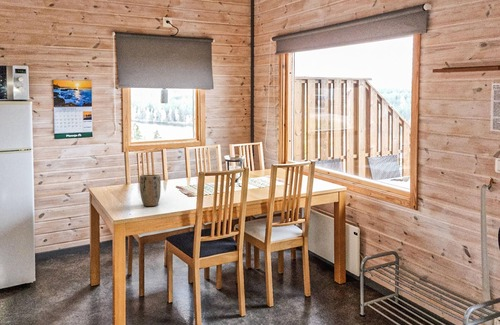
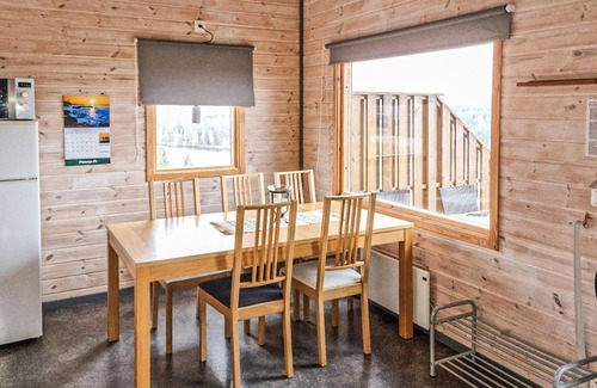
- plant pot [139,174,162,207]
